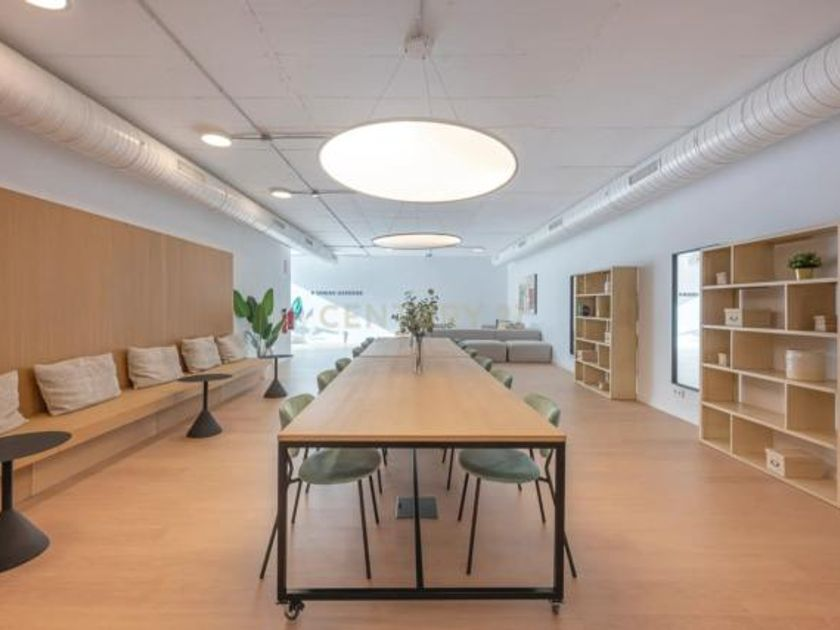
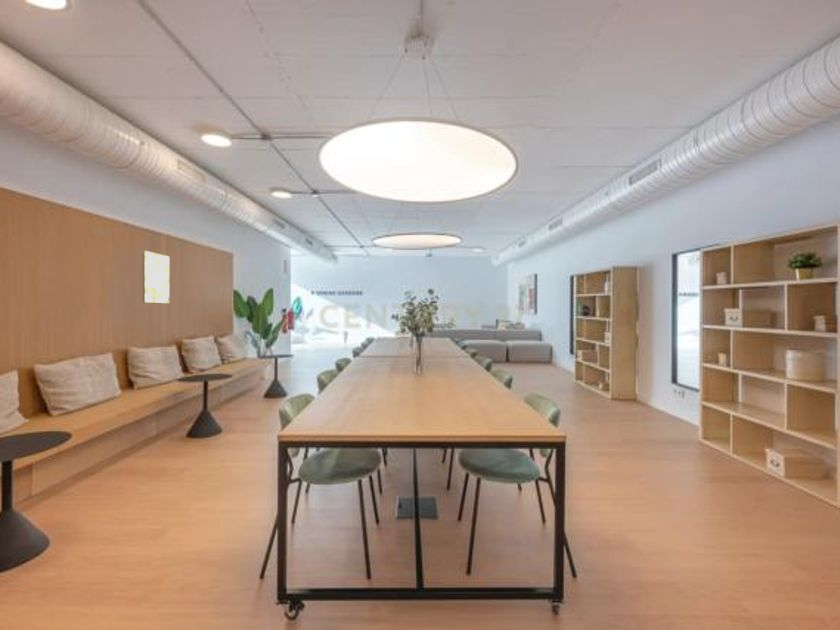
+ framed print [142,249,171,305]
